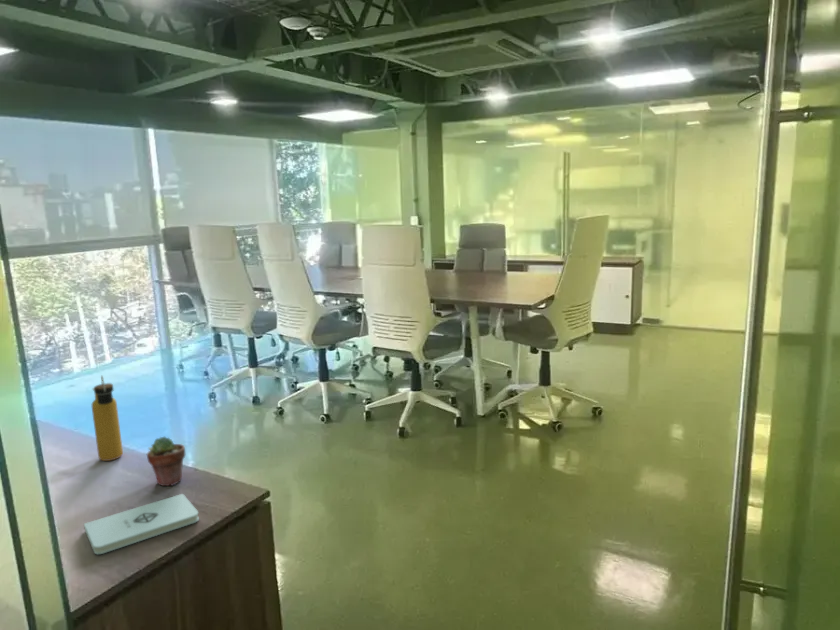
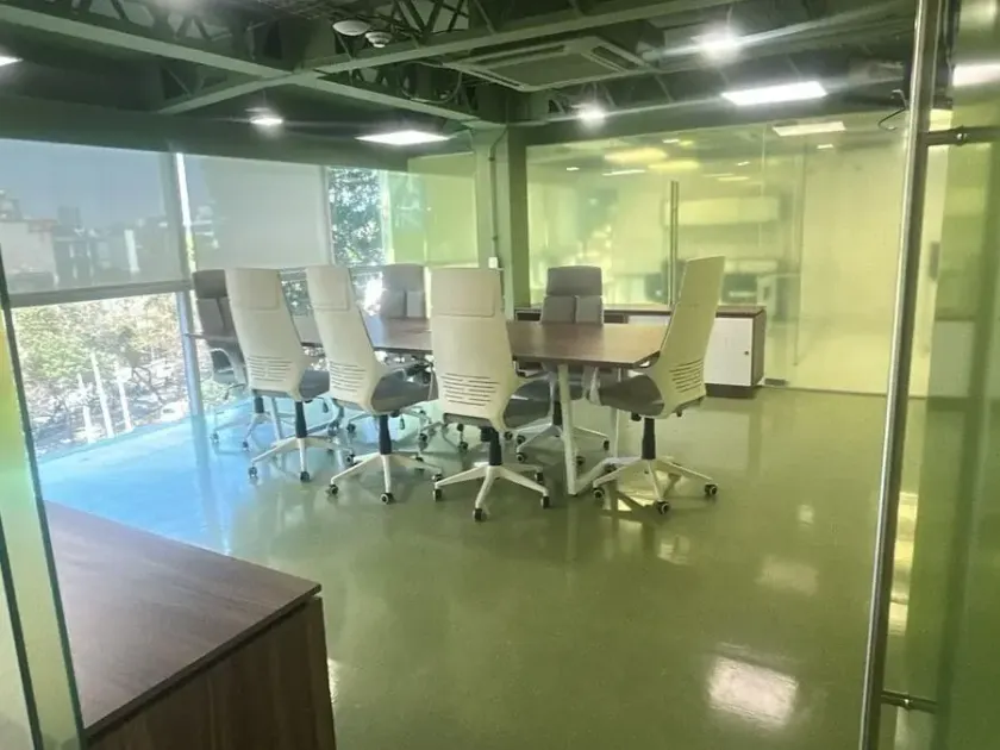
- water bottle [91,375,124,462]
- potted succulent [146,436,186,487]
- notepad [83,493,200,555]
